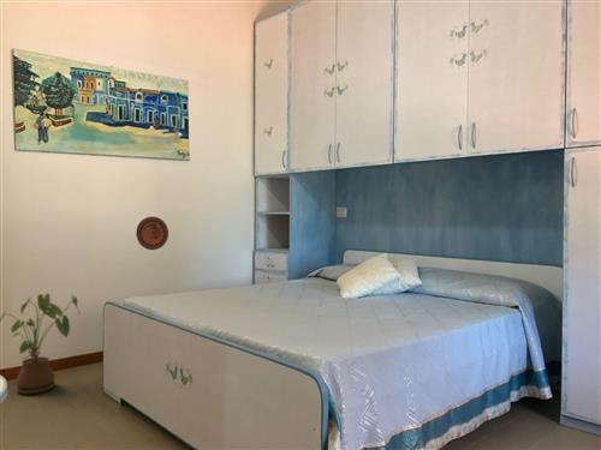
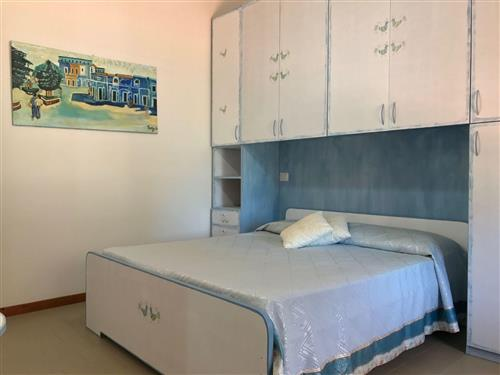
- decorative plate [135,216,169,251]
- house plant [0,293,82,395]
